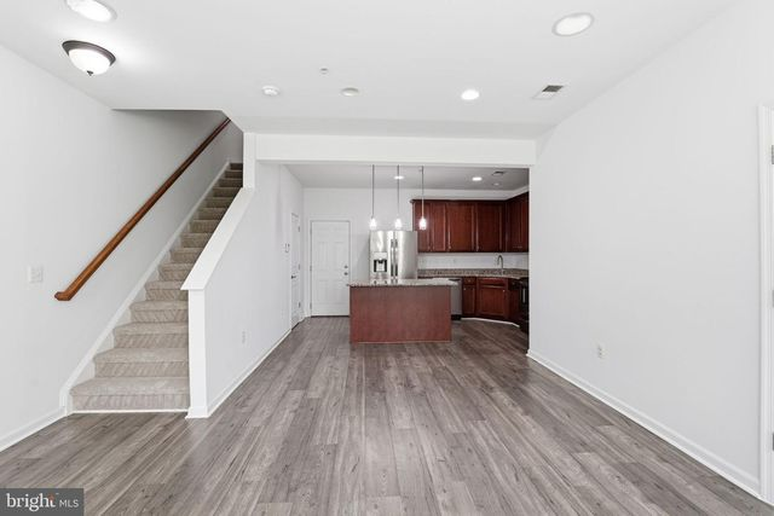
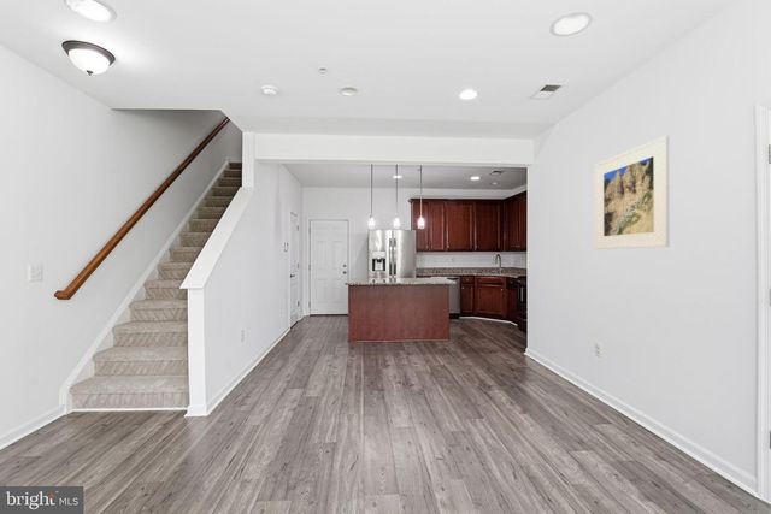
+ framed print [594,135,671,250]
